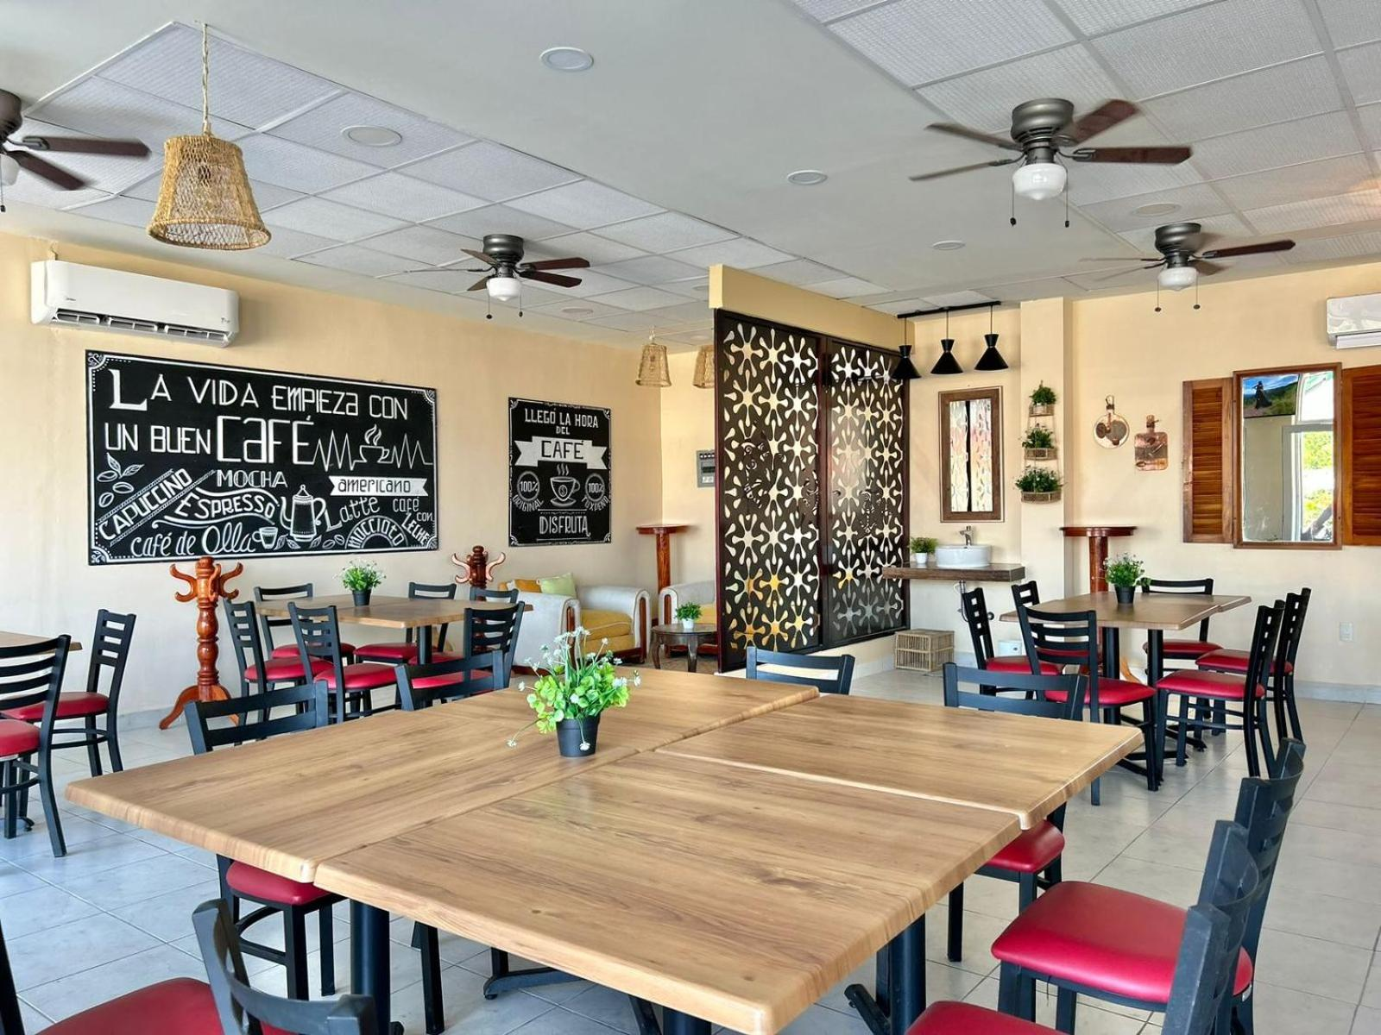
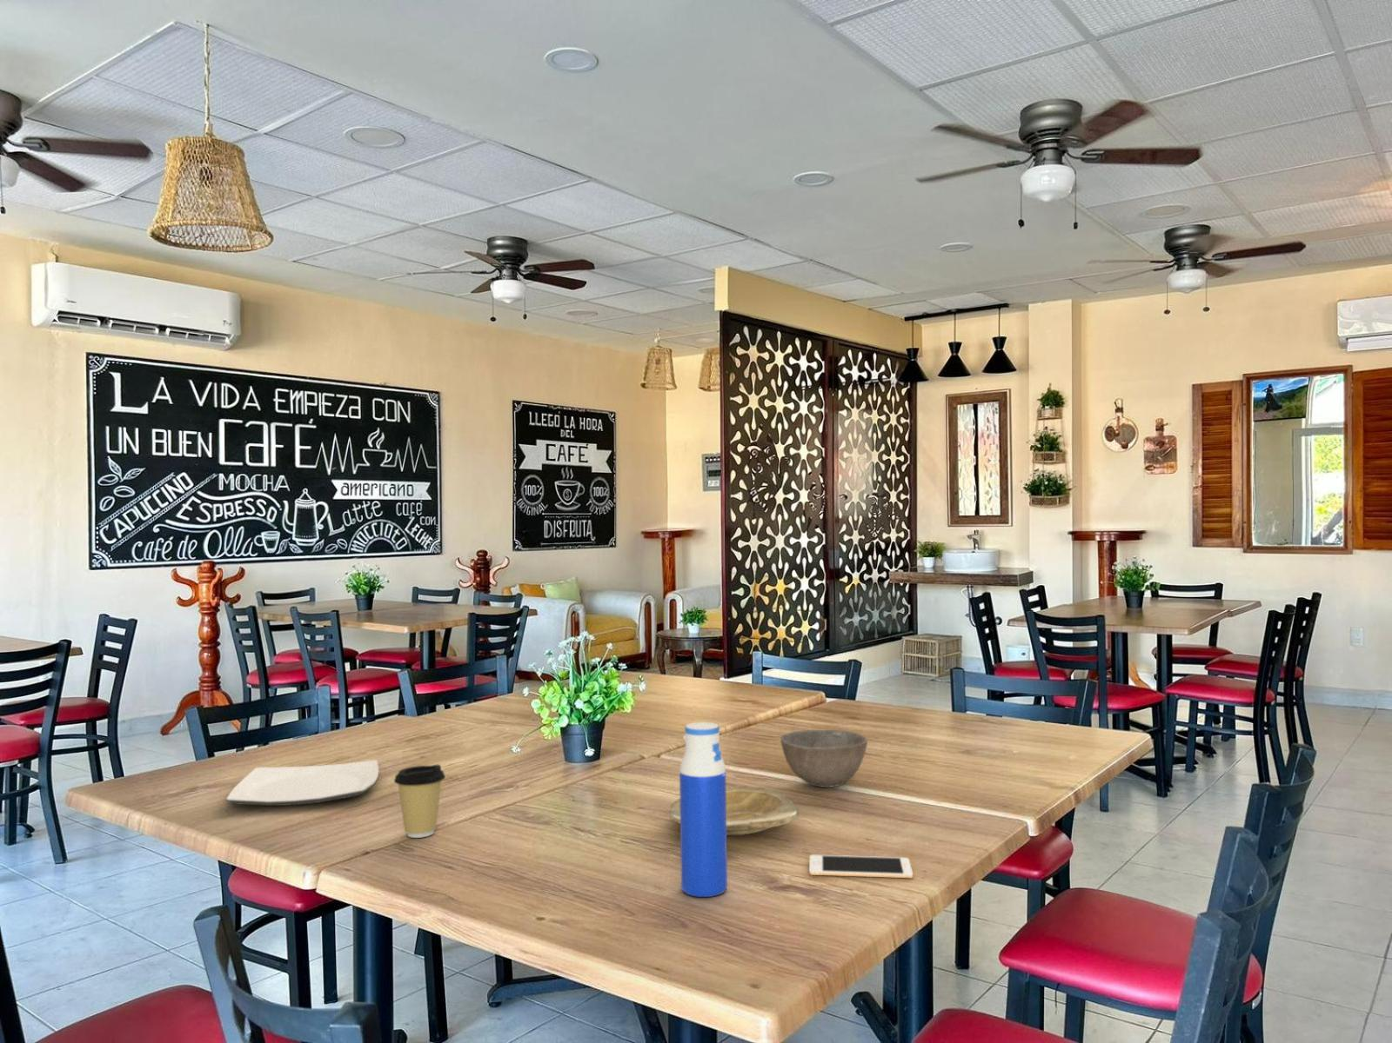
+ cell phone [808,855,913,879]
+ bowl [779,730,868,789]
+ coffee cup [393,764,446,839]
+ water bottle [678,721,728,898]
+ plate [226,759,380,806]
+ plate [669,786,799,836]
